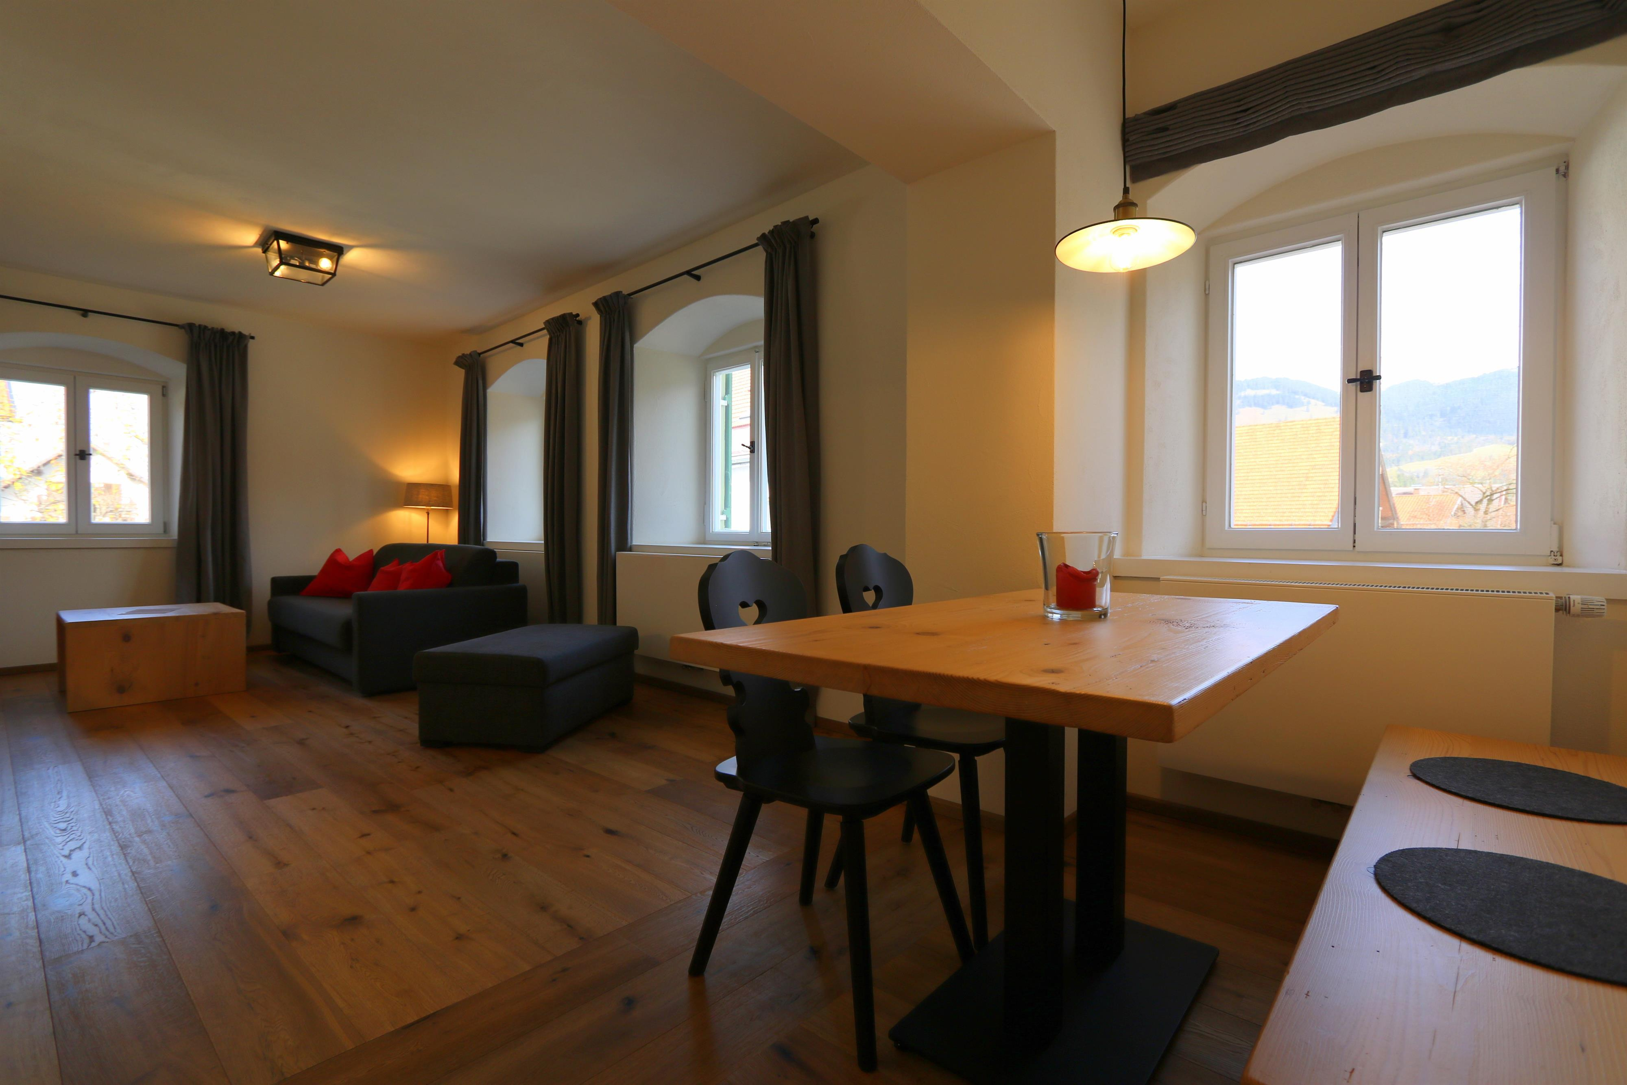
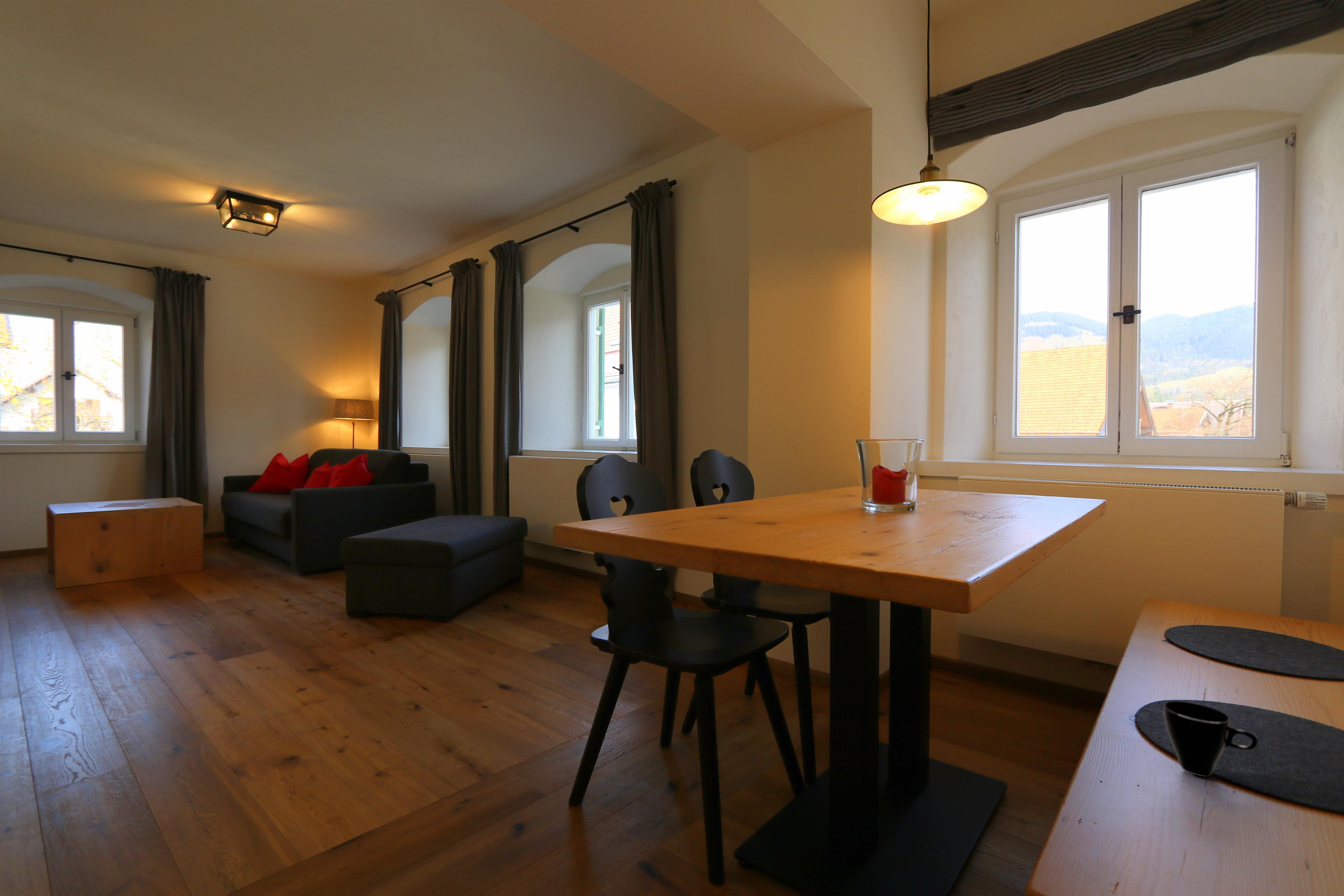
+ cup [1163,701,1258,777]
